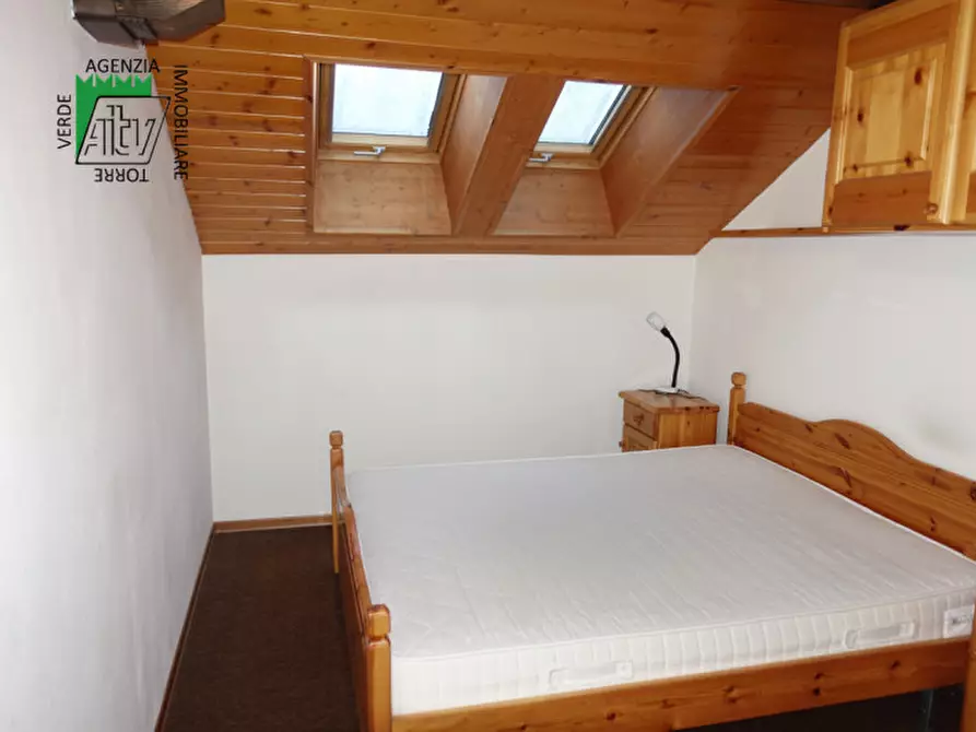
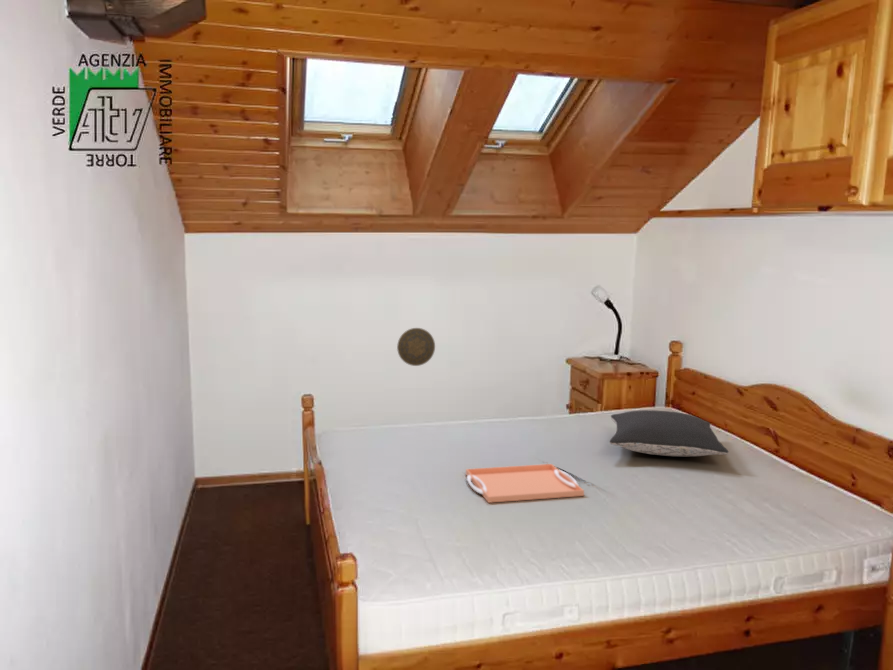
+ pillow [609,409,729,457]
+ serving tray [465,463,585,504]
+ decorative plate [396,327,436,367]
